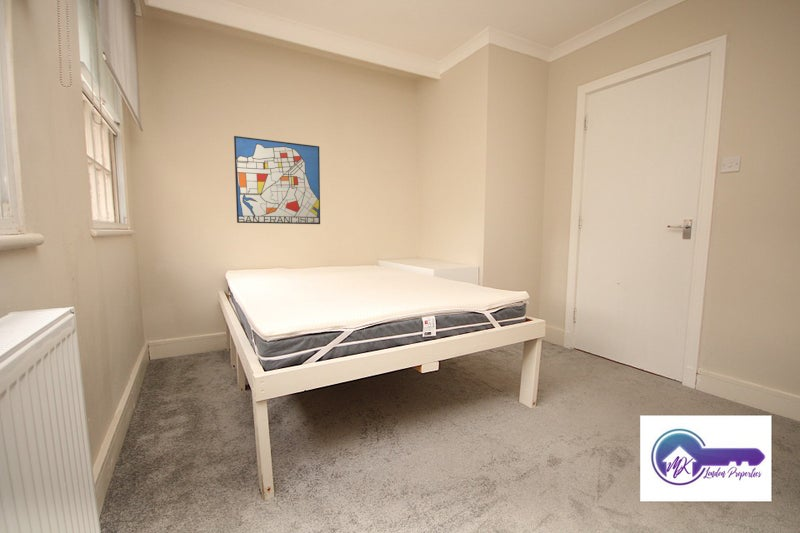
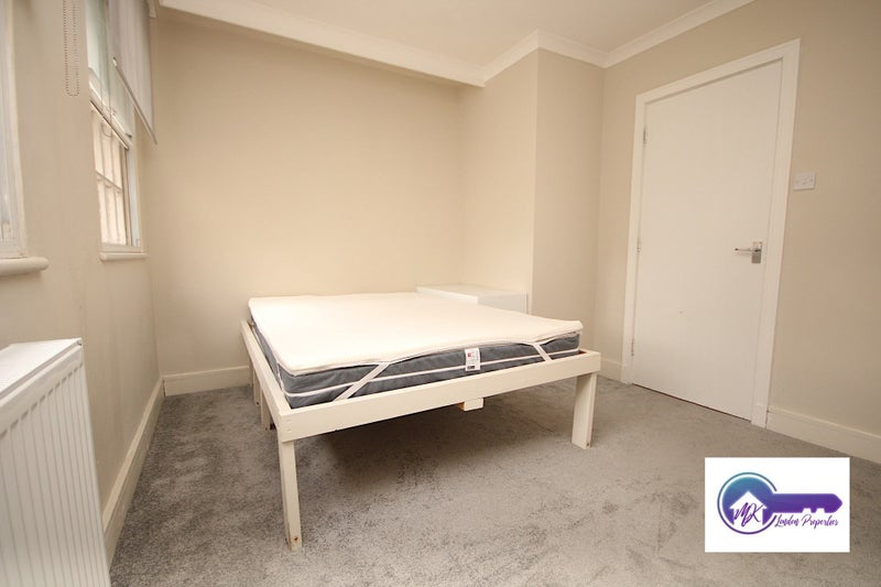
- wall art [233,135,321,225]
